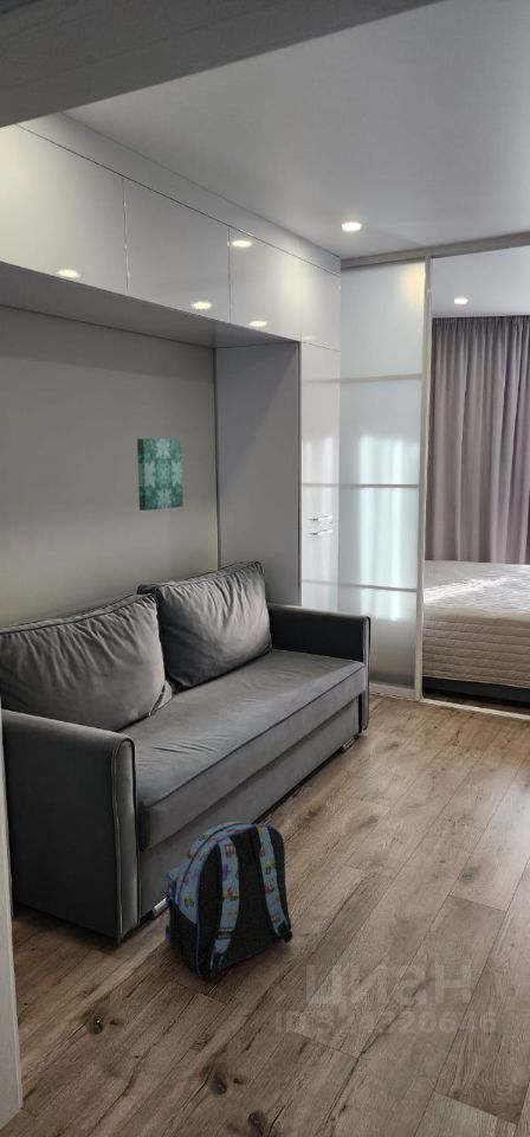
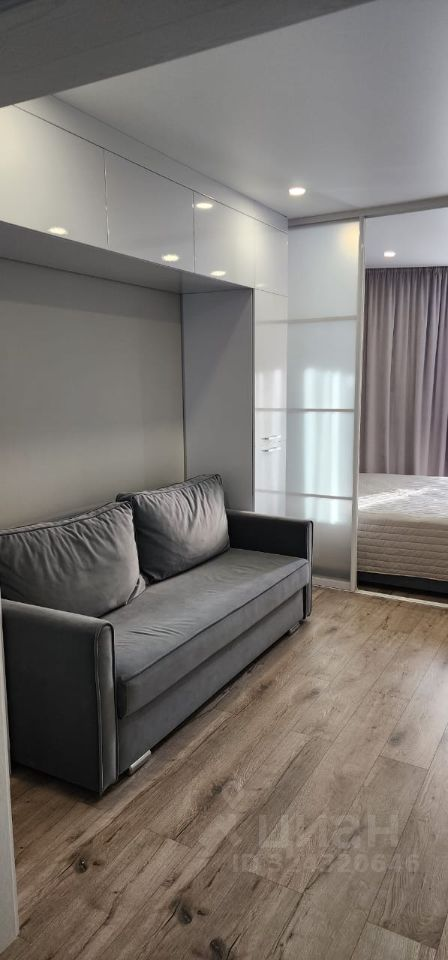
- backpack [164,820,295,983]
- wall art [136,437,185,512]
